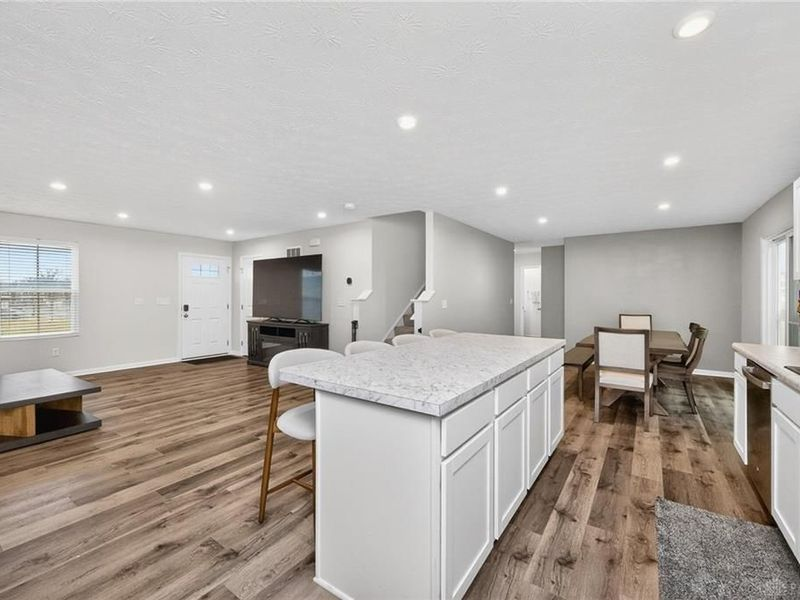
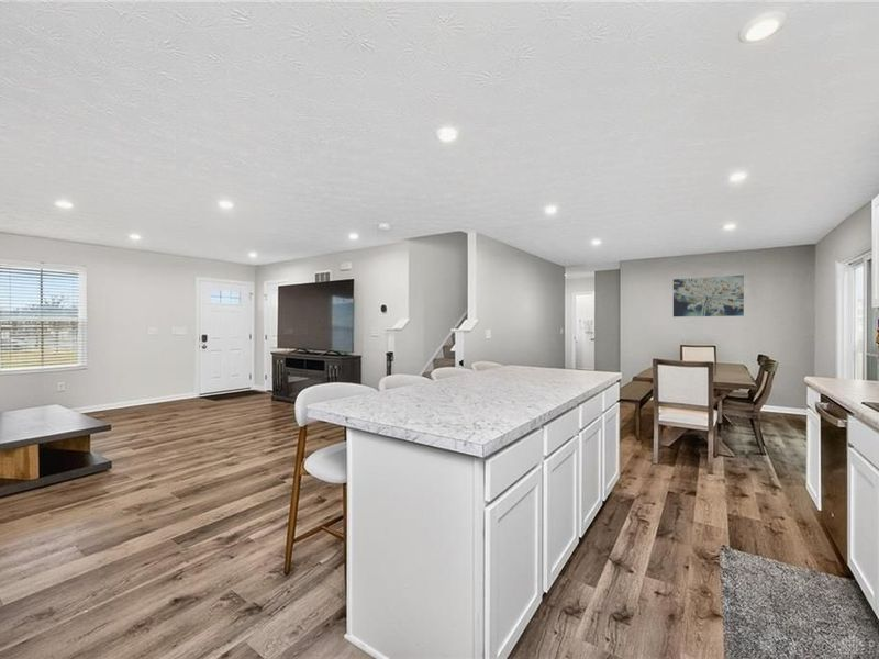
+ wall art [672,275,745,317]
